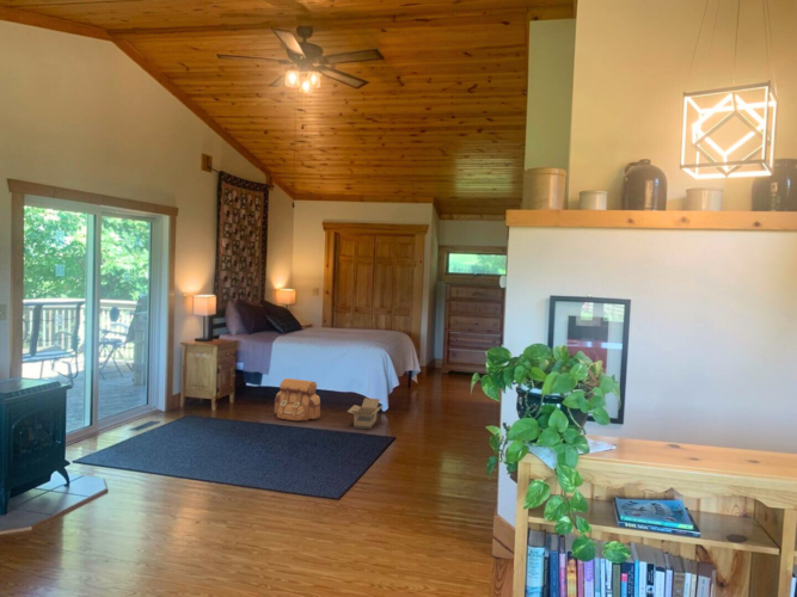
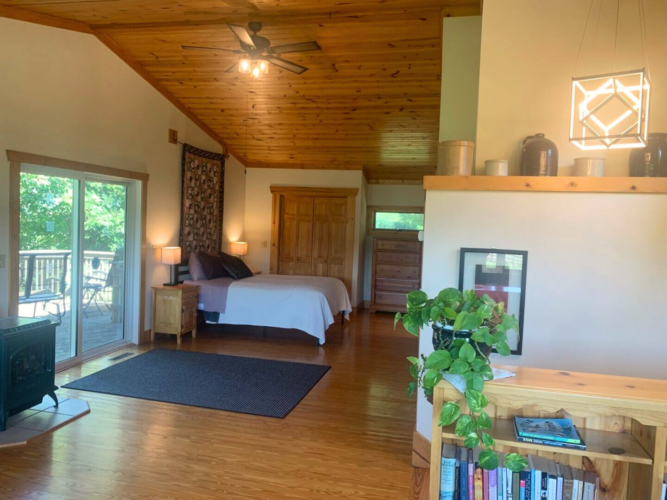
- backpack [274,377,321,421]
- cardboard box [347,396,385,430]
